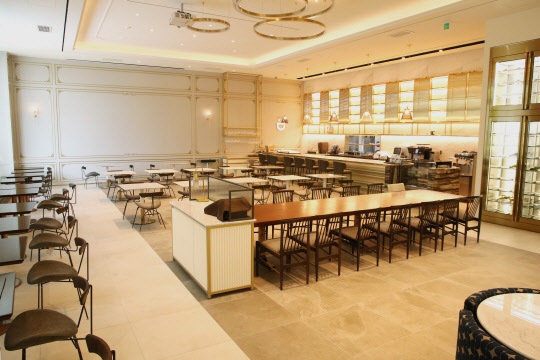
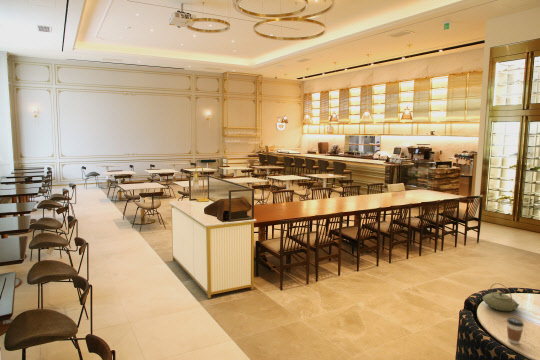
+ coffee cup [506,317,525,345]
+ teapot [482,282,520,312]
